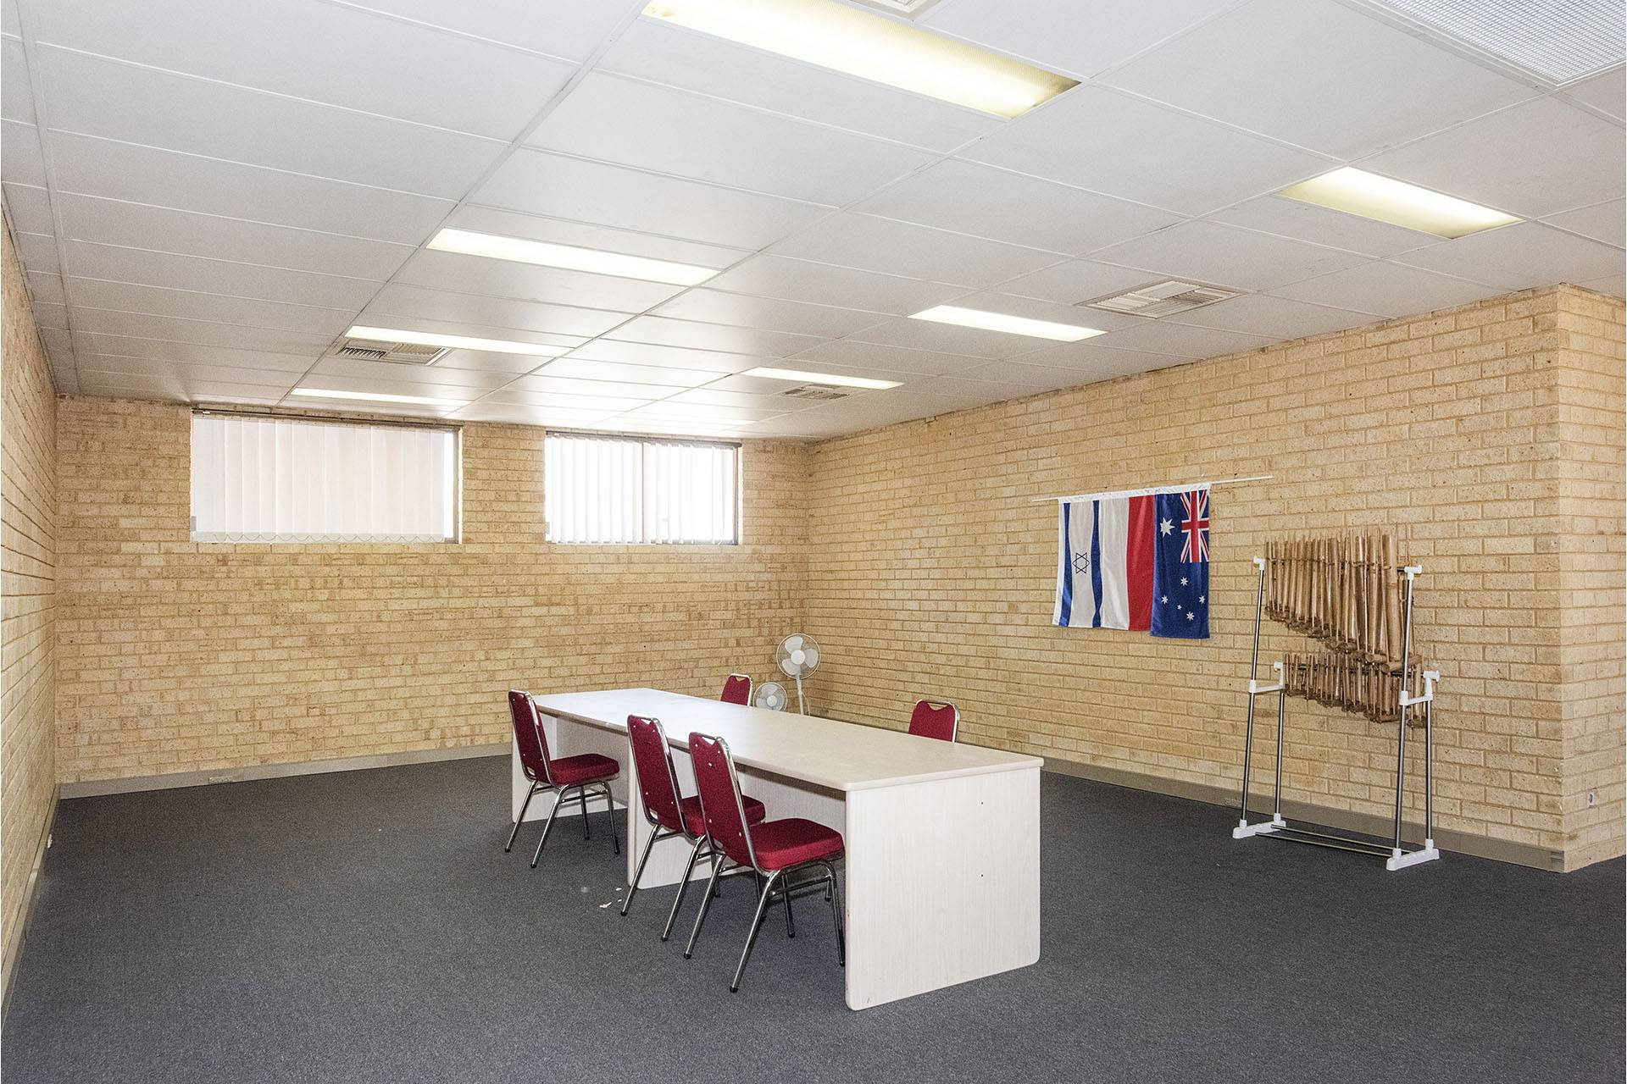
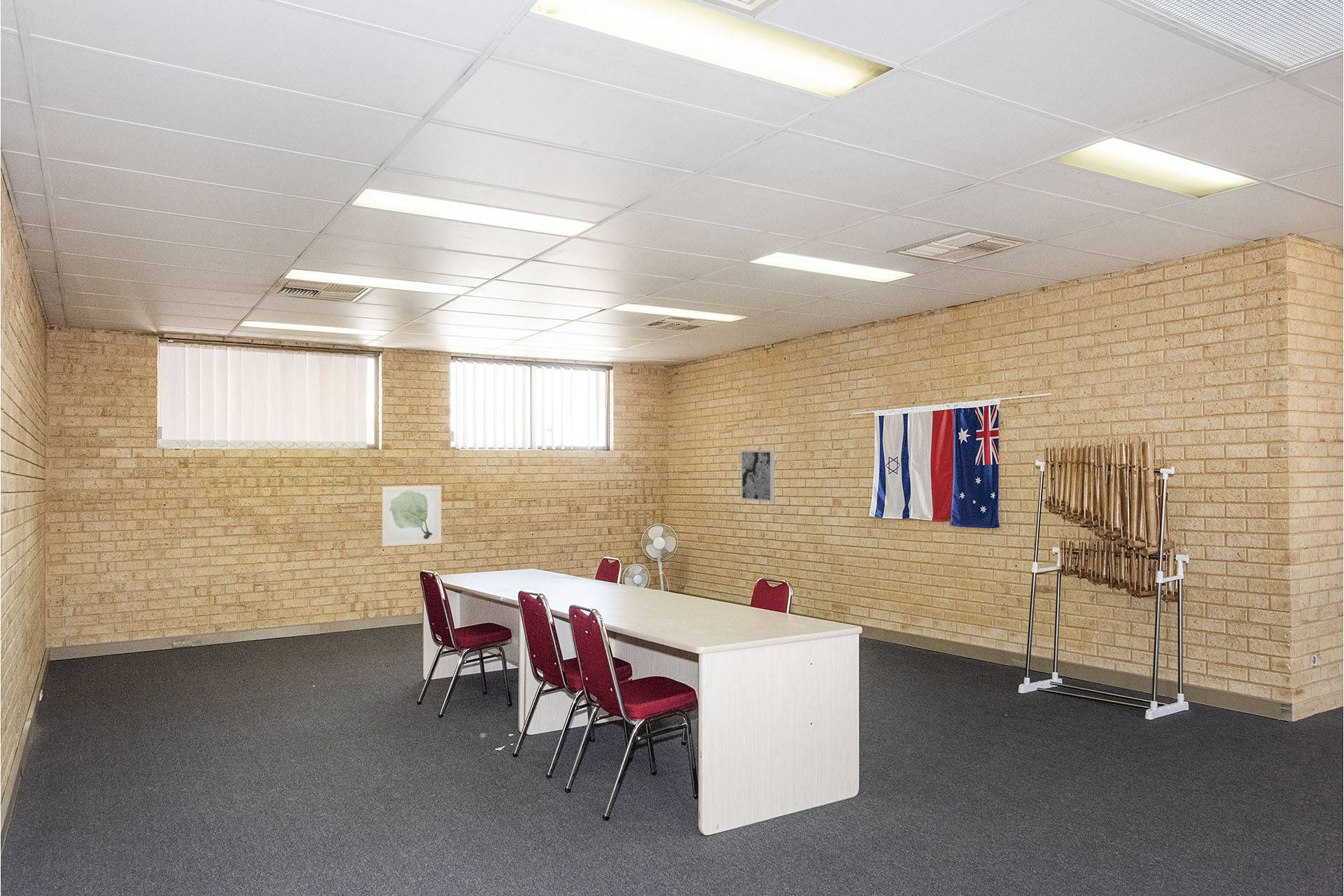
+ wall art [381,485,442,547]
+ wall art [741,449,775,503]
